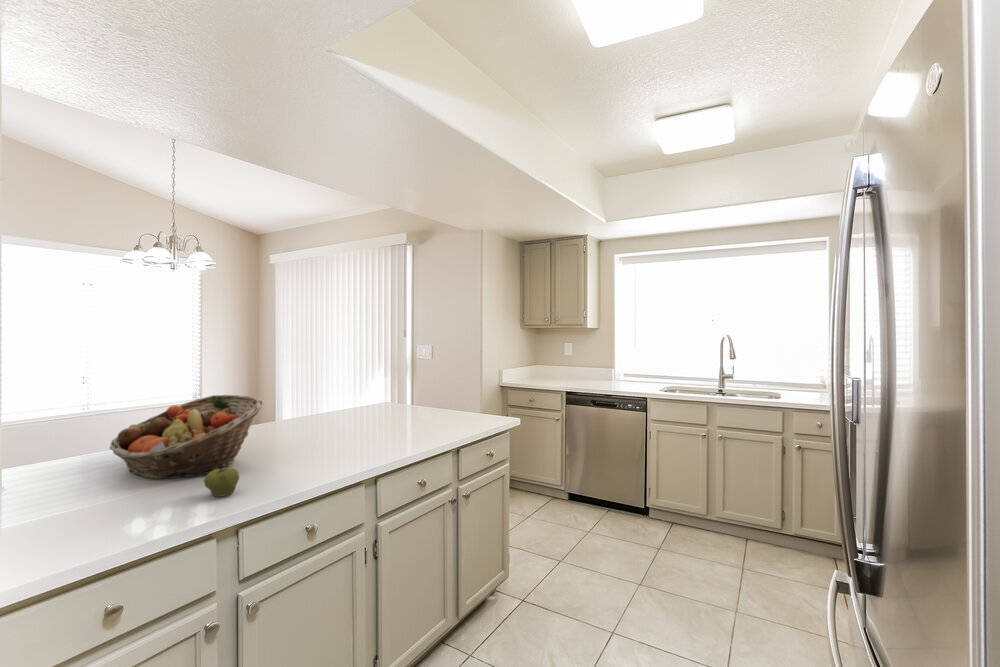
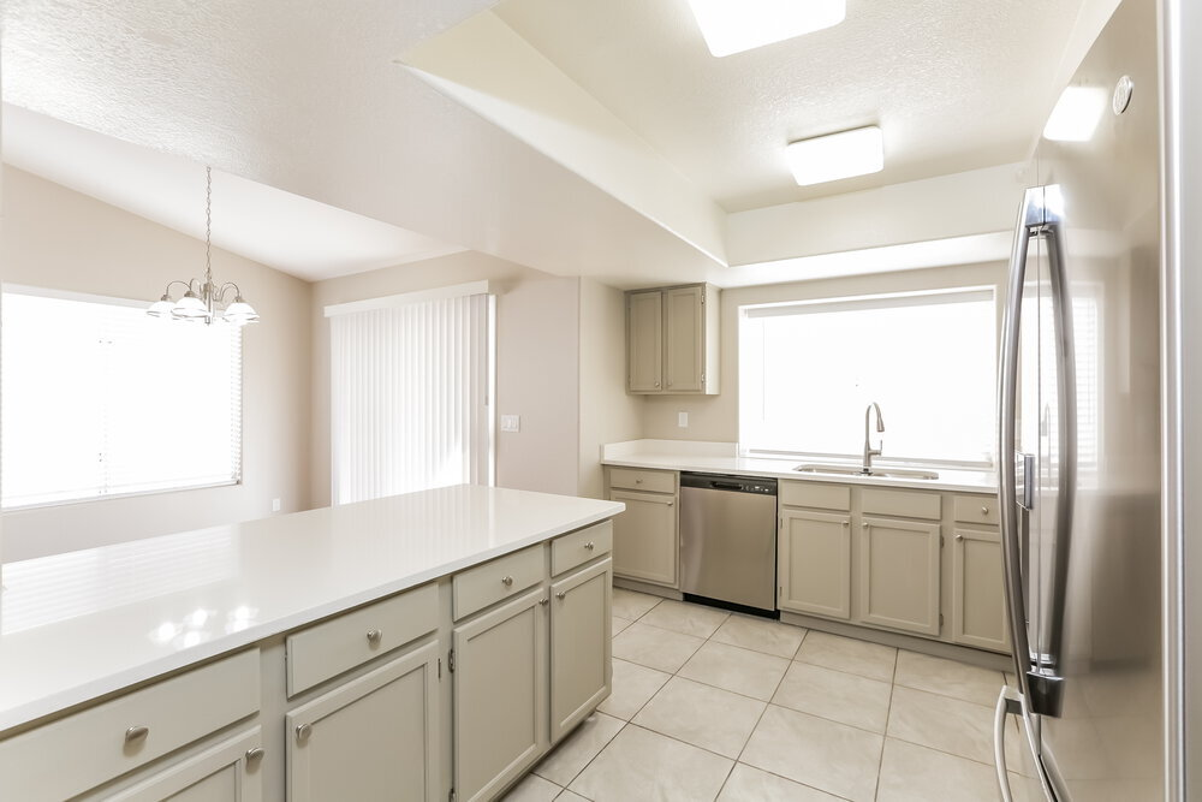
- apple [203,466,240,498]
- fruit basket [108,394,264,480]
